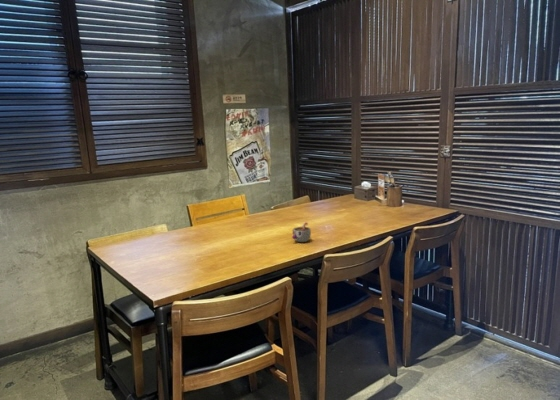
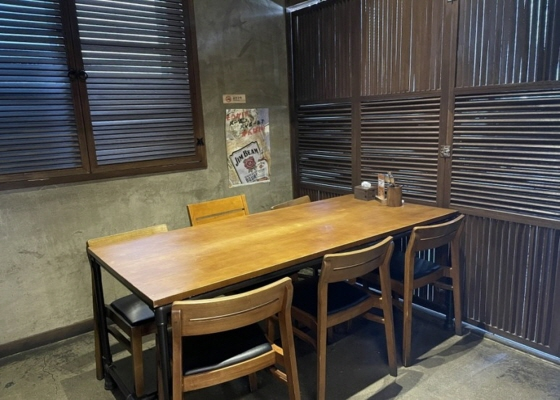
- mug [291,221,312,243]
